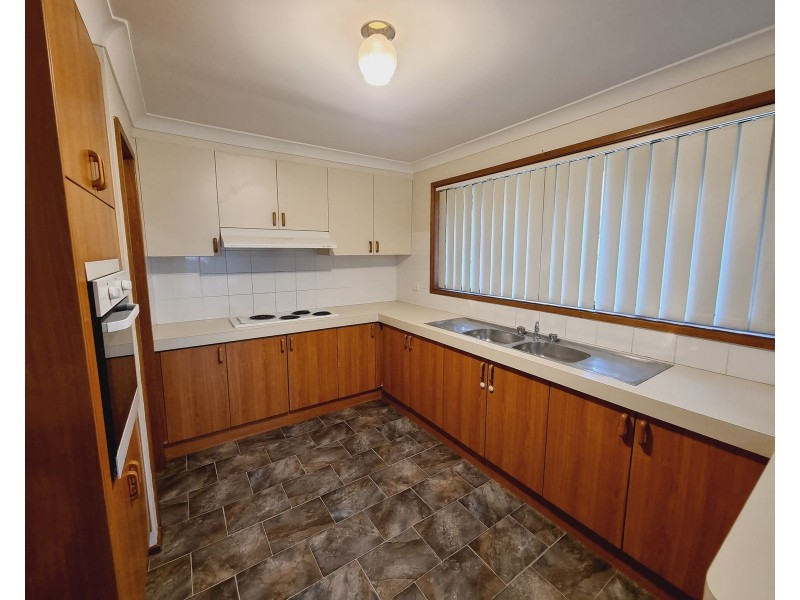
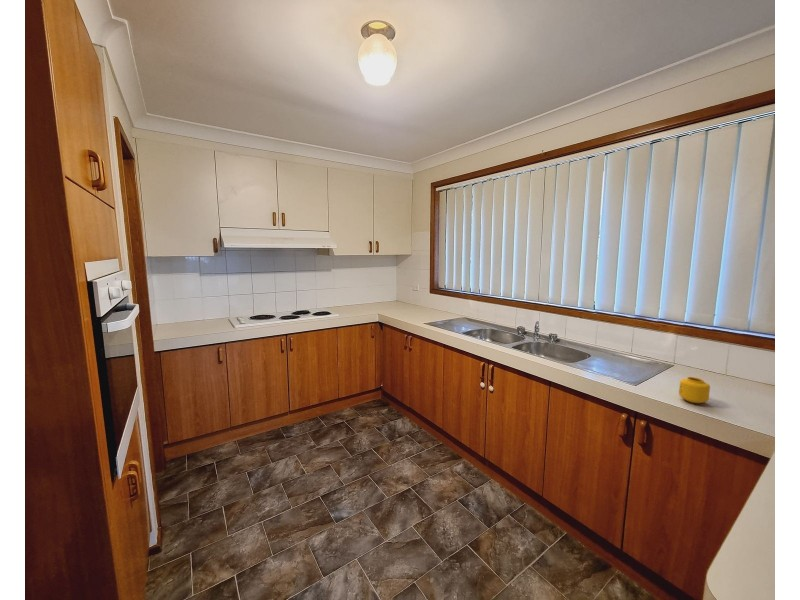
+ mug [678,376,711,404]
